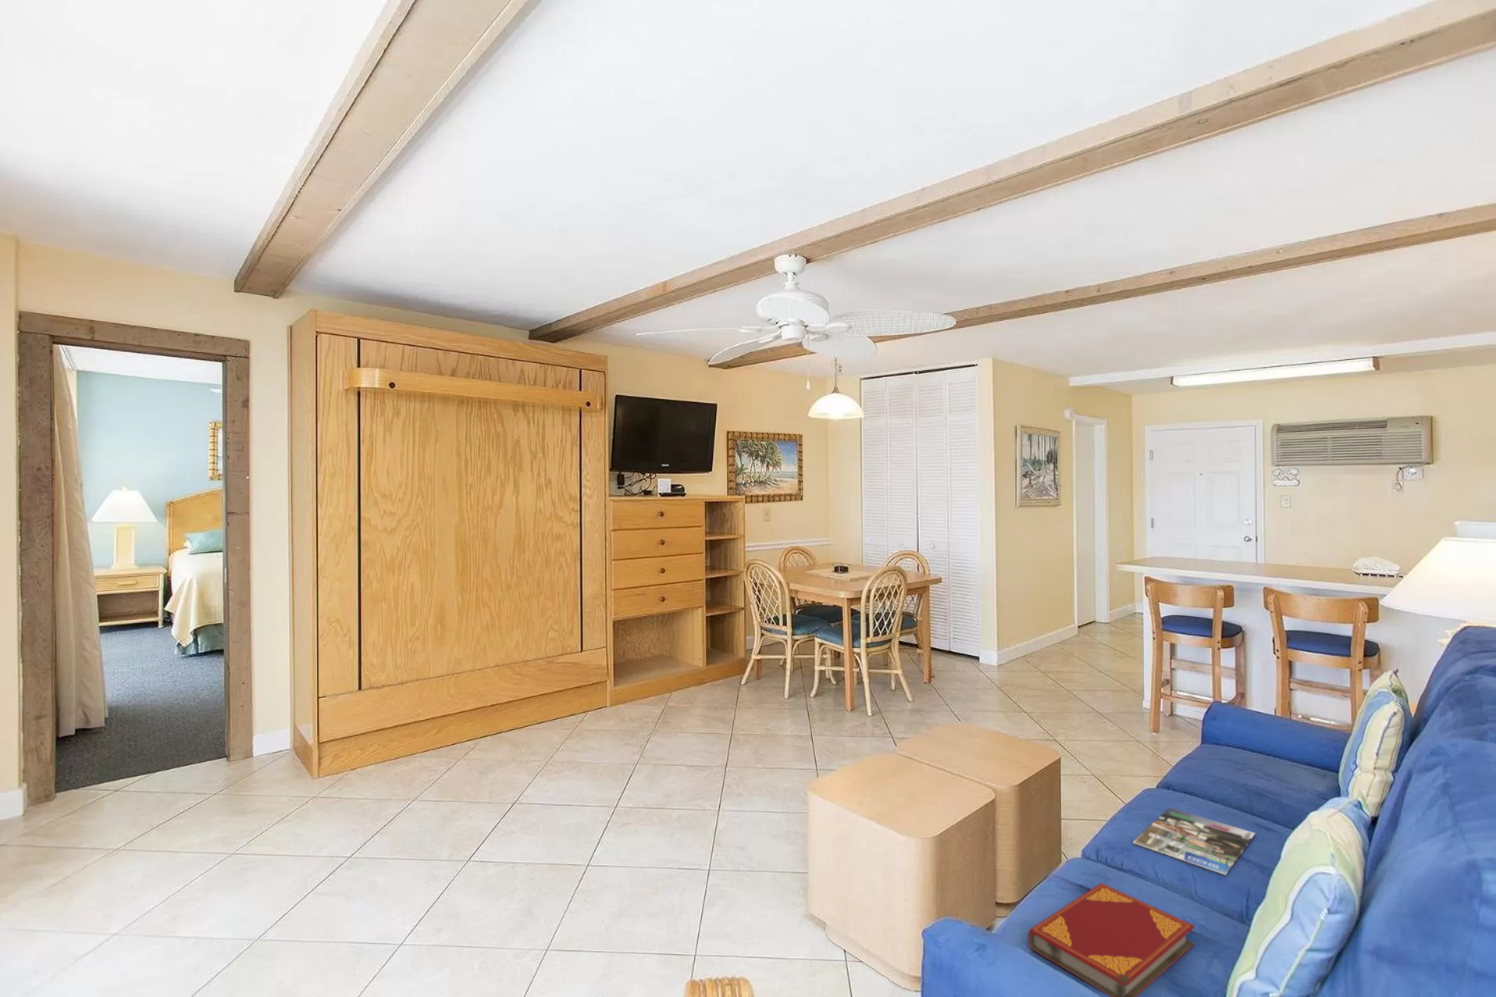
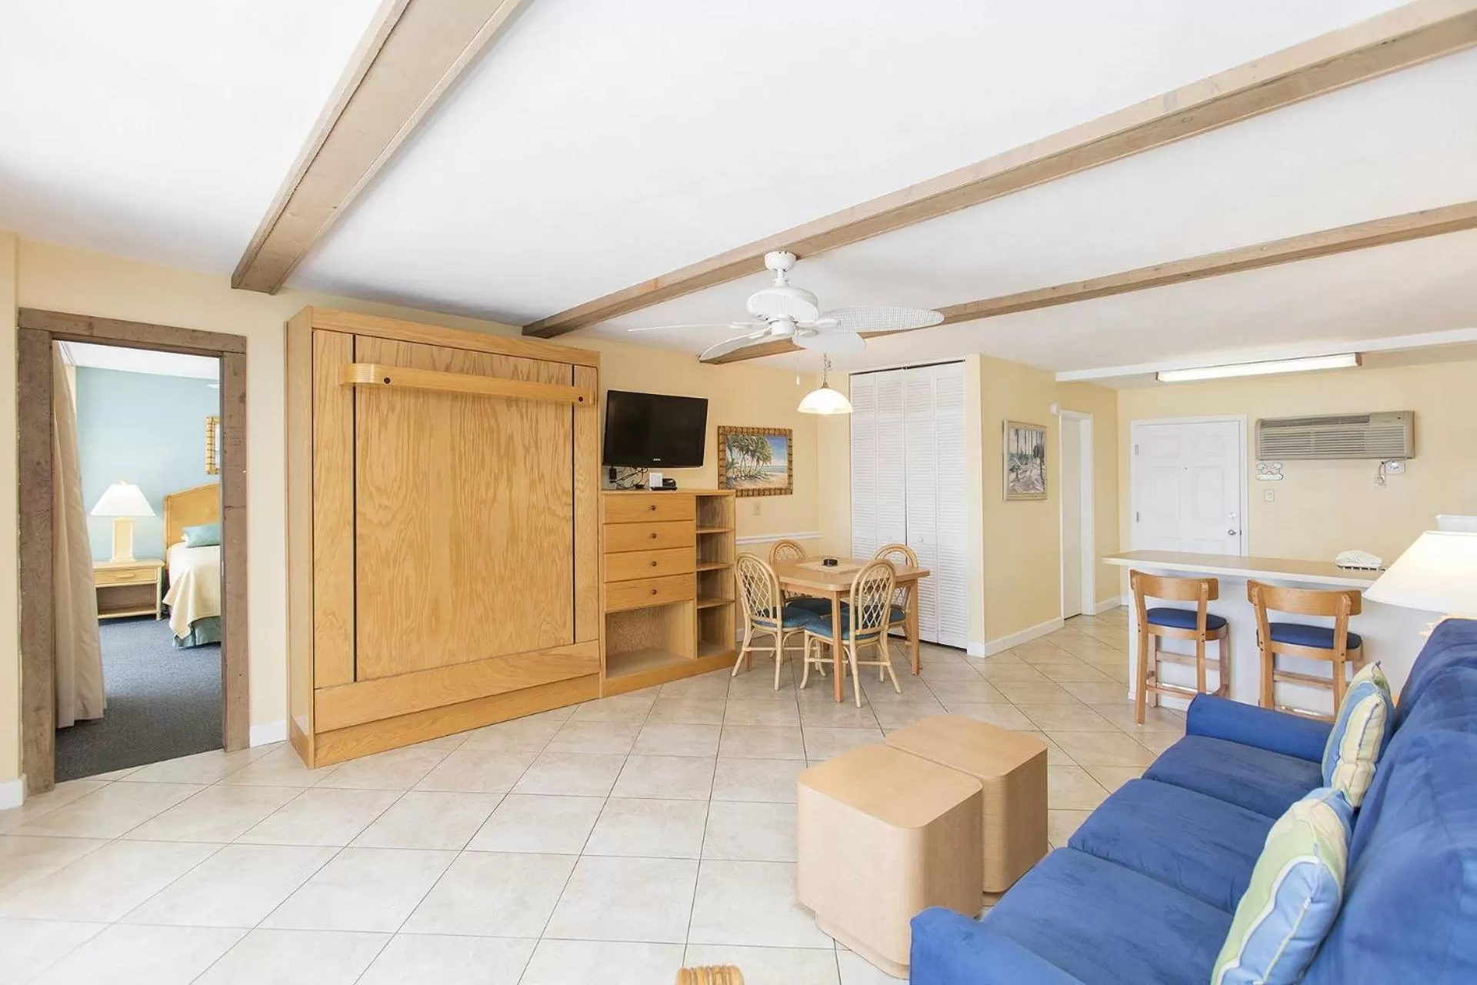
- hardback book [1027,881,1195,997]
- magazine [1132,807,1256,876]
